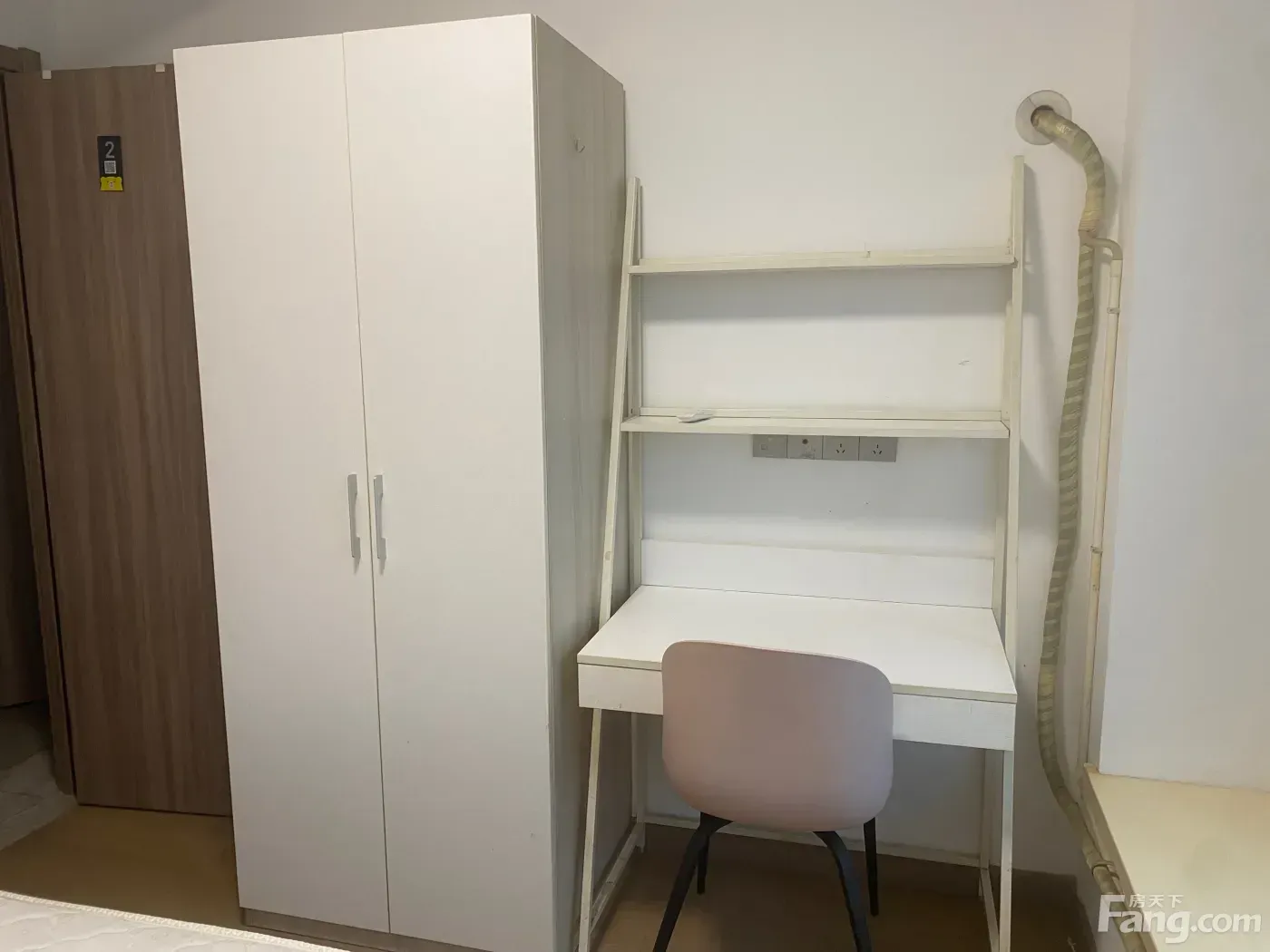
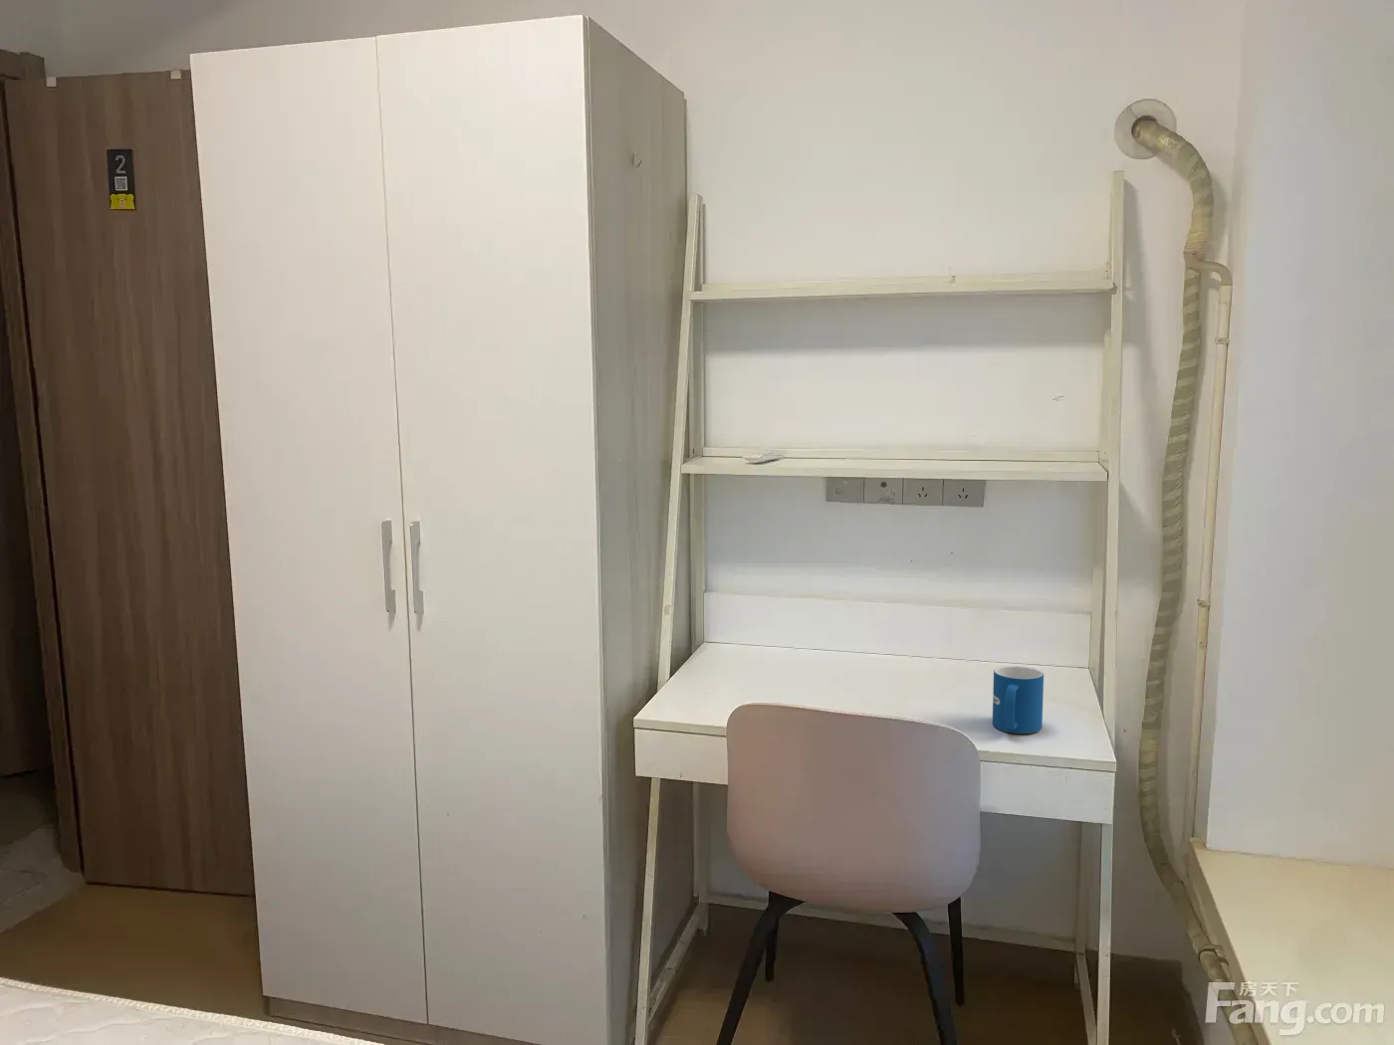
+ mug [992,665,1045,734]
